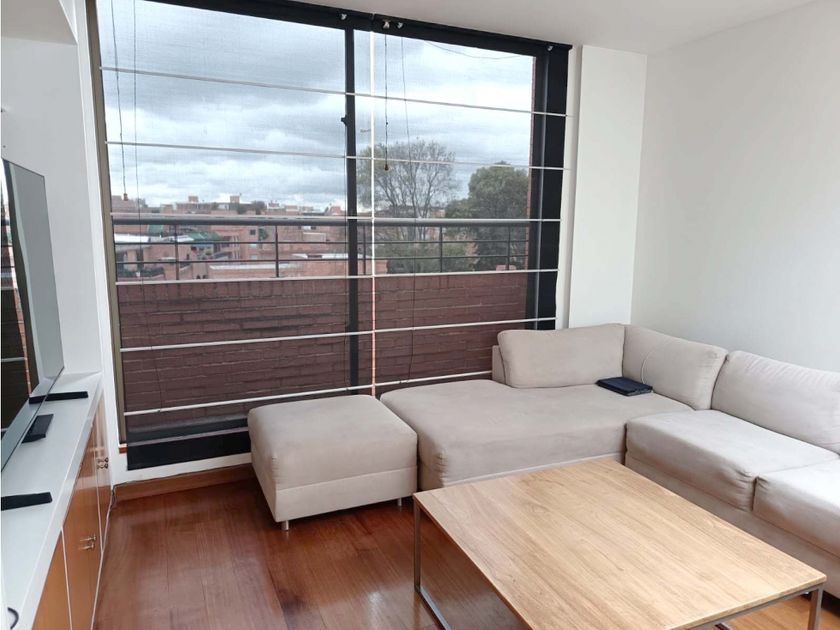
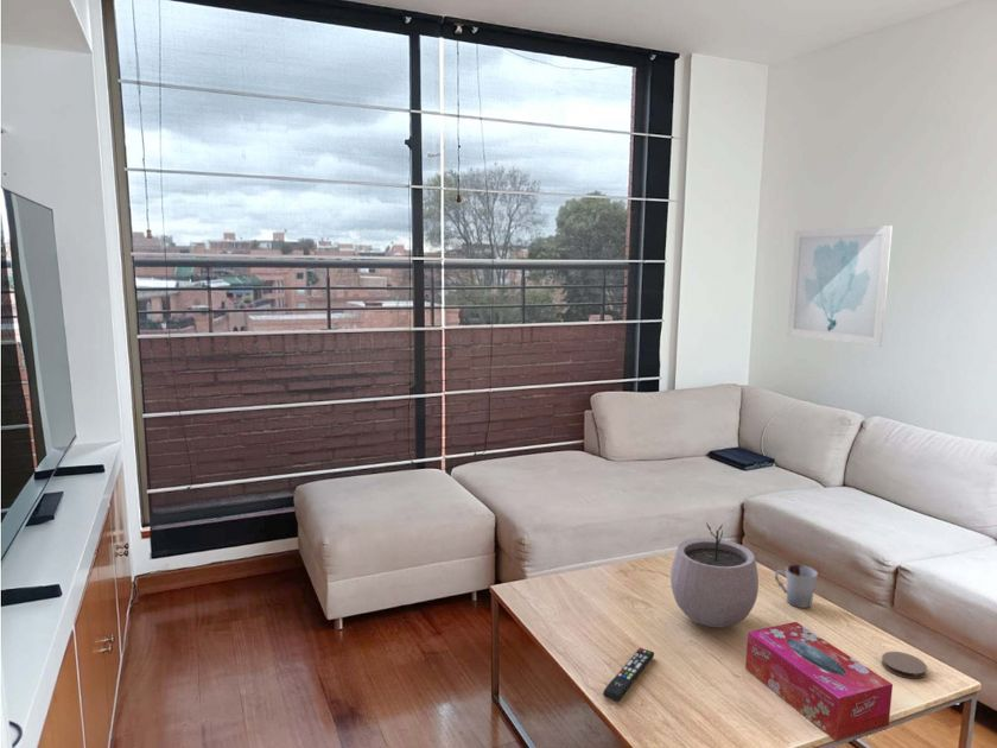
+ wall art [787,224,894,348]
+ remote control [602,647,655,703]
+ tissue box [744,621,894,742]
+ coaster [881,651,928,680]
+ cup [774,564,819,609]
+ plant pot [669,522,760,629]
